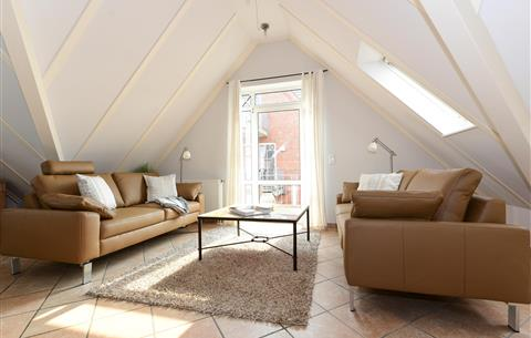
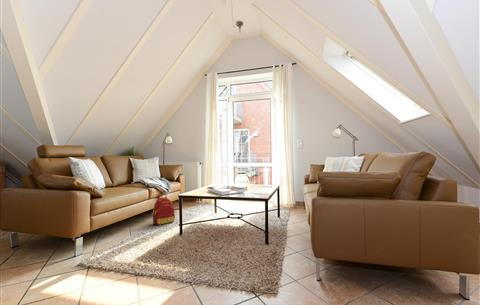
+ backpack [151,192,176,226]
